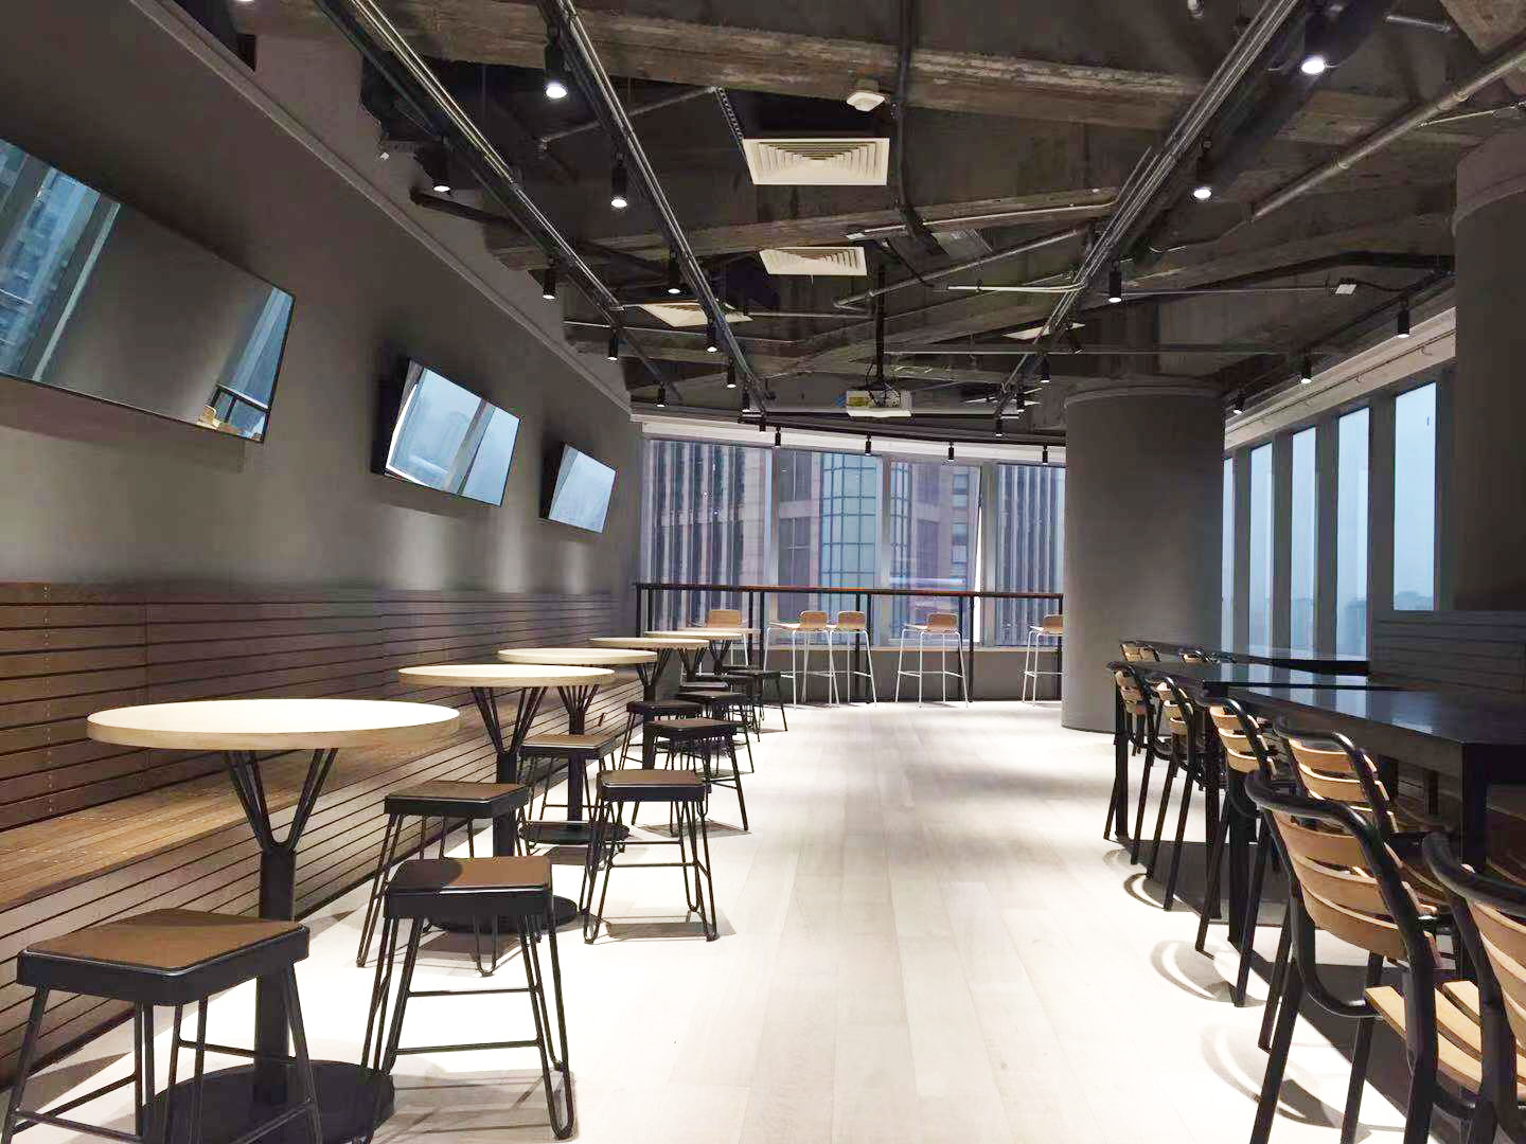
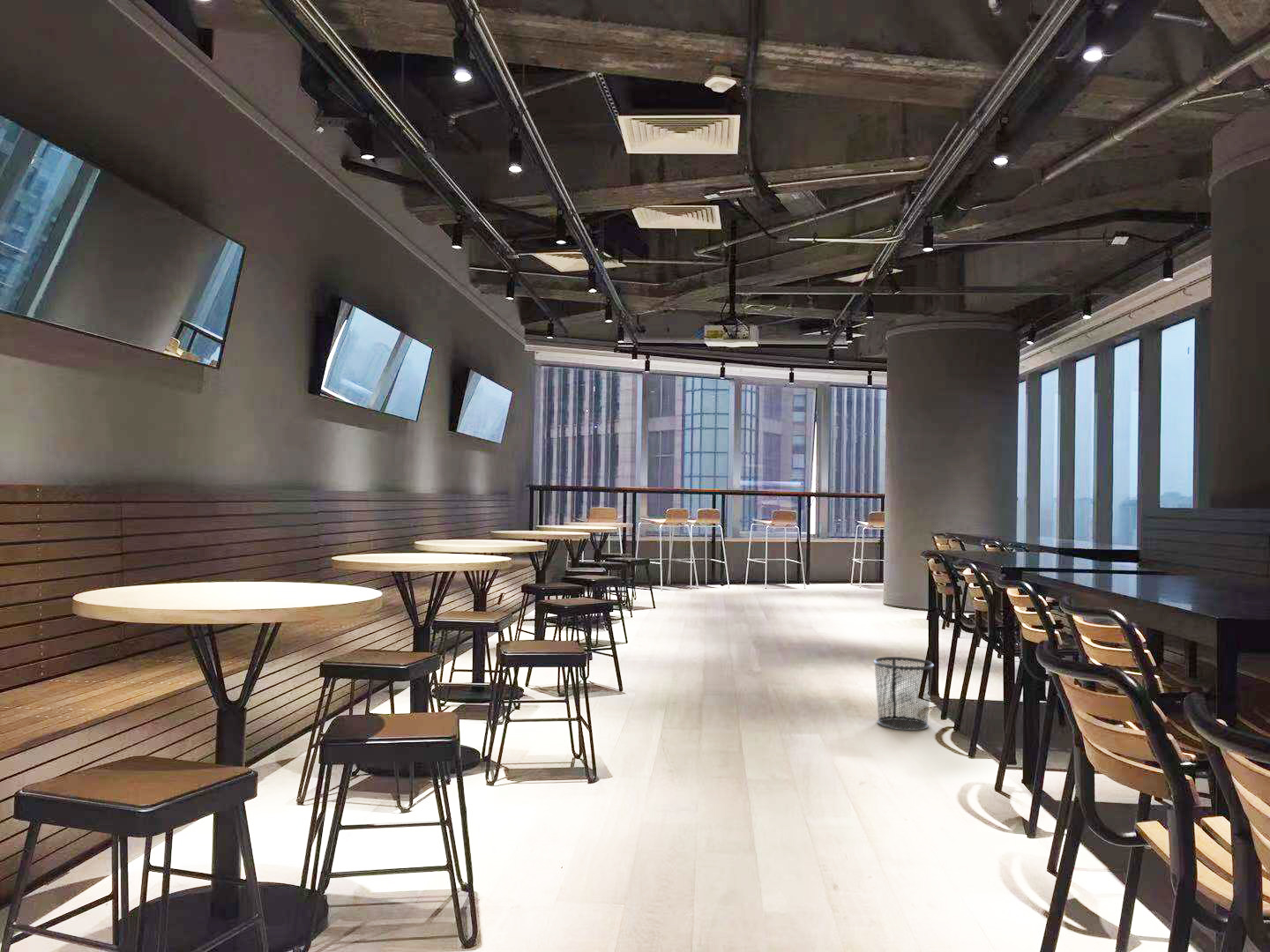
+ waste bin [872,656,935,732]
